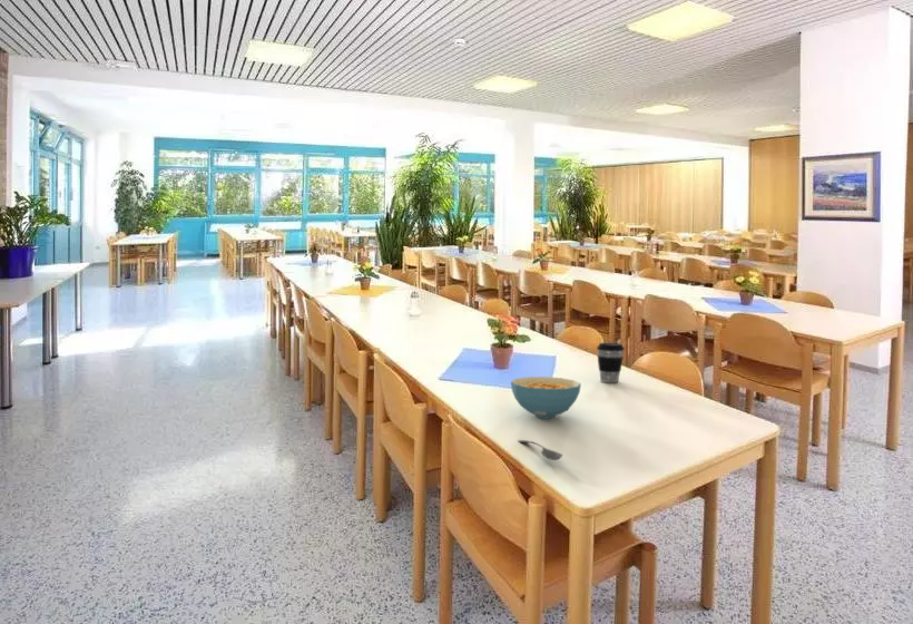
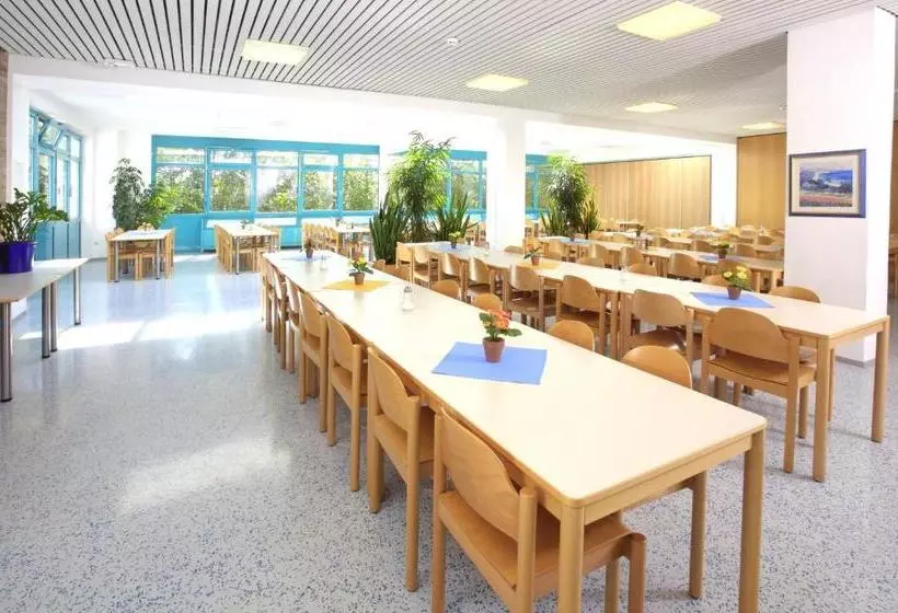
- cereal bowl [510,376,582,419]
- soupspoon [517,439,563,461]
- coffee cup [596,342,626,383]
